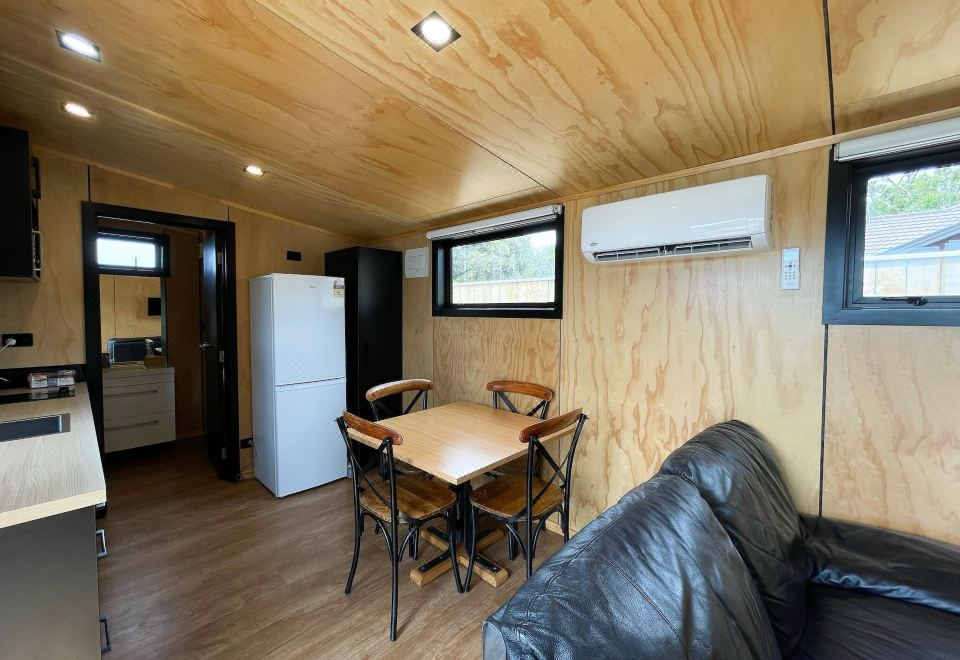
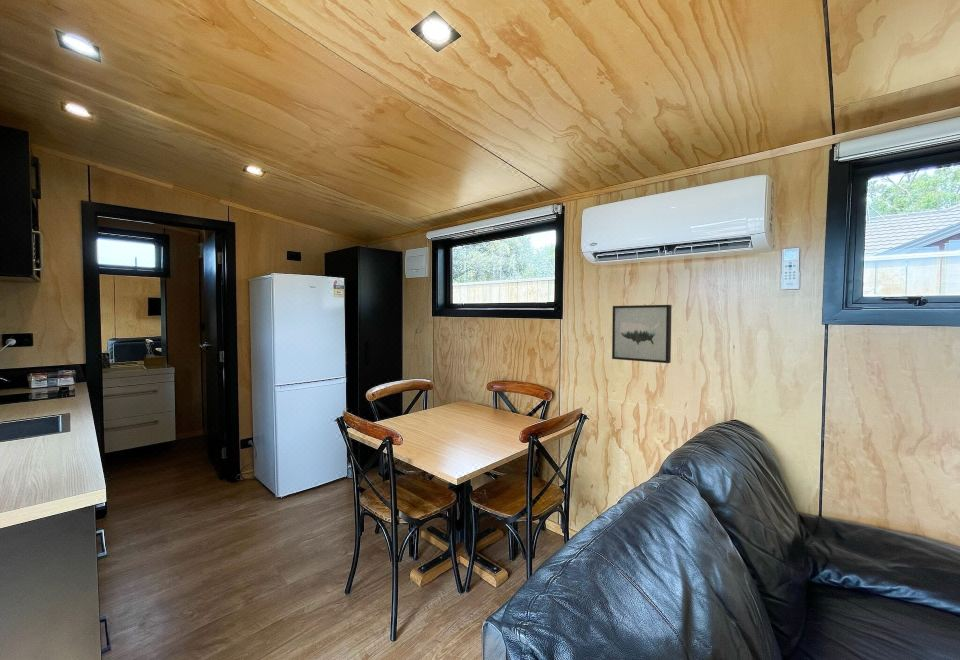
+ wall art [611,304,673,364]
